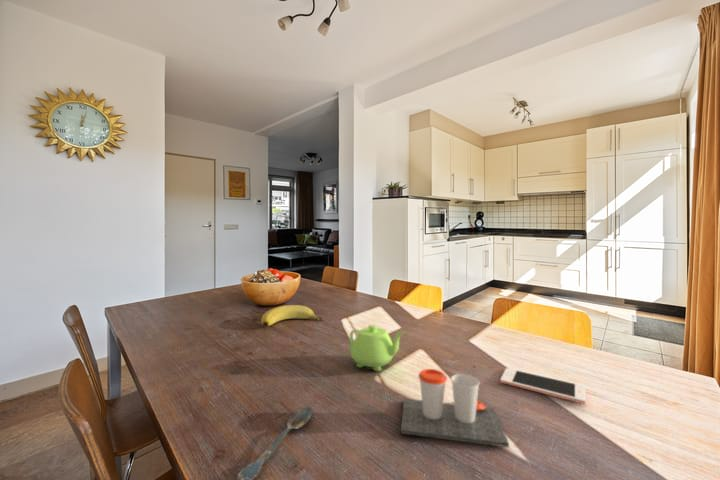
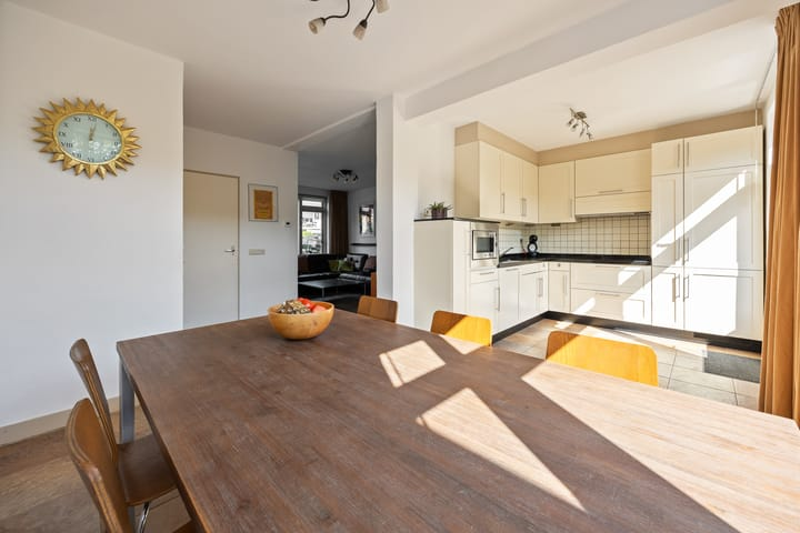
- banana [260,304,326,328]
- teapot [347,324,405,372]
- cup [400,368,510,448]
- spoon [236,406,313,480]
- cell phone [499,367,587,405]
